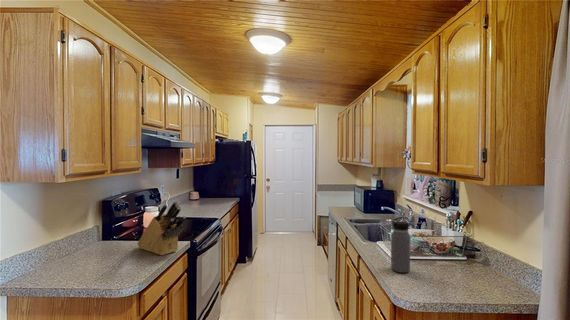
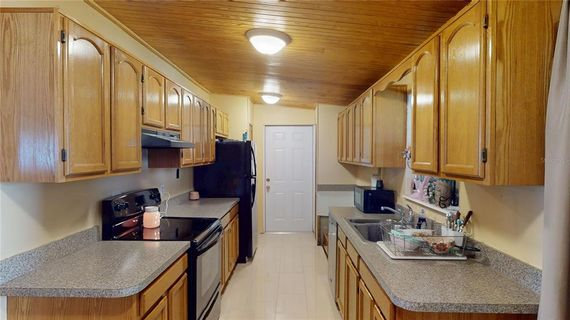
- water bottle [390,216,412,274]
- knife block [136,200,187,256]
